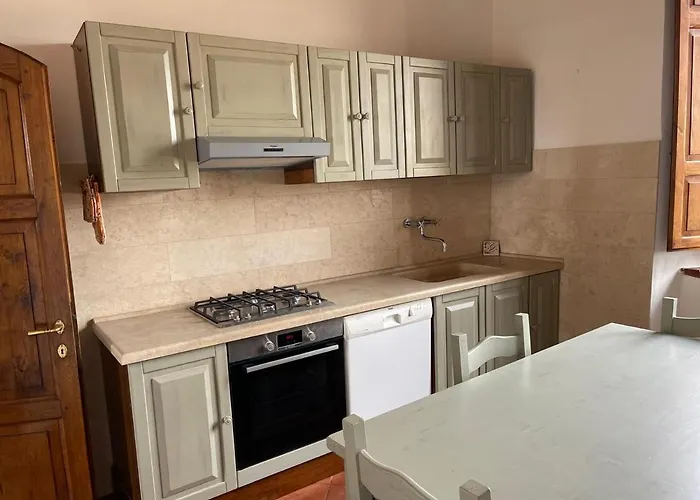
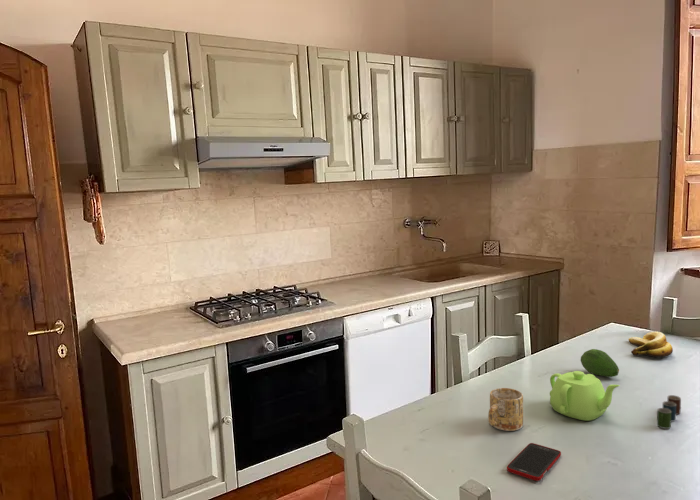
+ fruit [580,348,620,378]
+ cell phone [506,442,562,482]
+ teapot [549,370,621,422]
+ mug [487,387,524,432]
+ cup [656,394,682,430]
+ banana [628,331,674,358]
